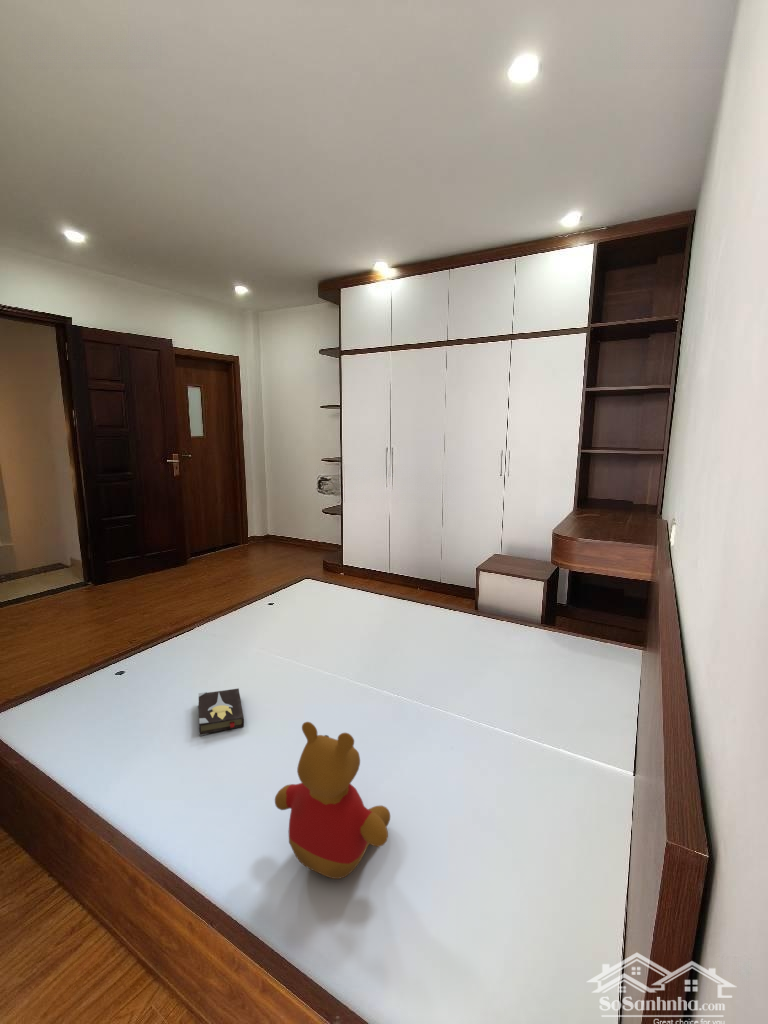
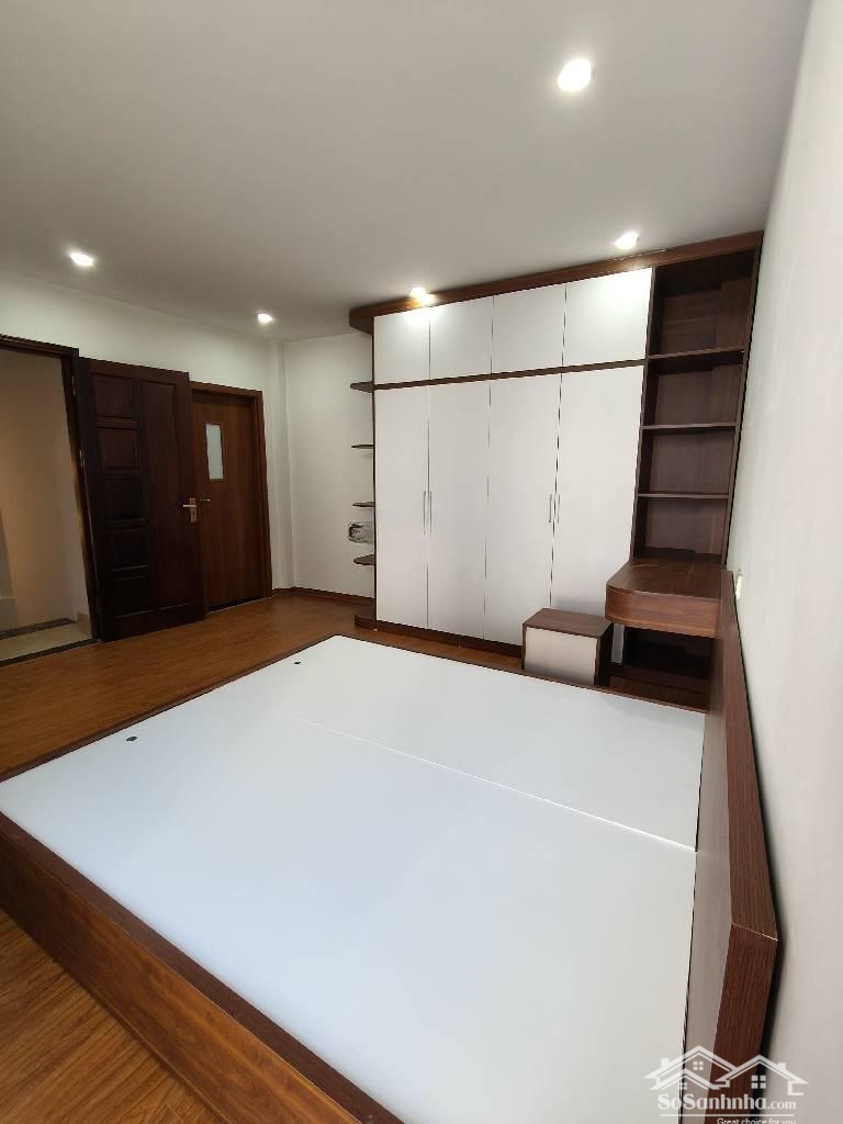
- hardback book [198,687,245,737]
- teddy bear [274,721,391,880]
